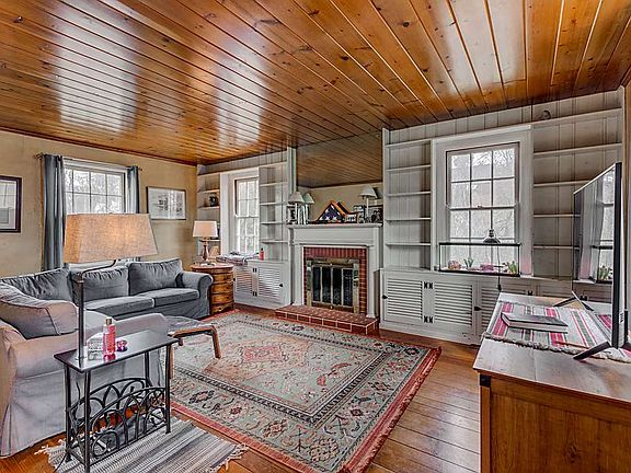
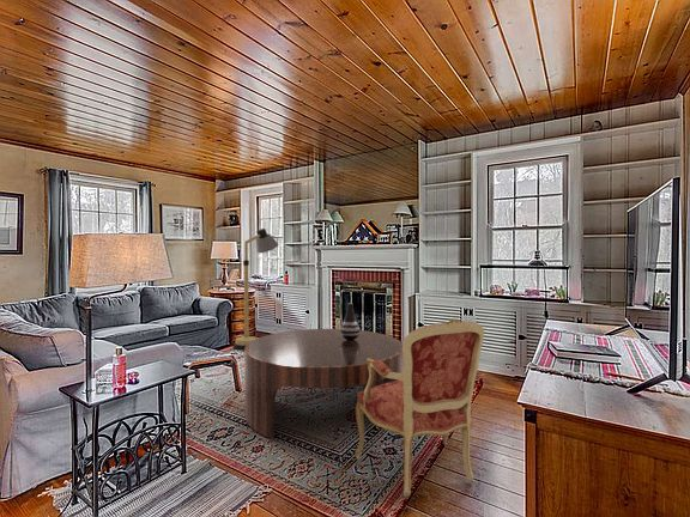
+ vase [339,302,361,341]
+ coffee table [243,328,404,439]
+ floor lamp [232,227,280,351]
+ armchair [355,318,485,499]
